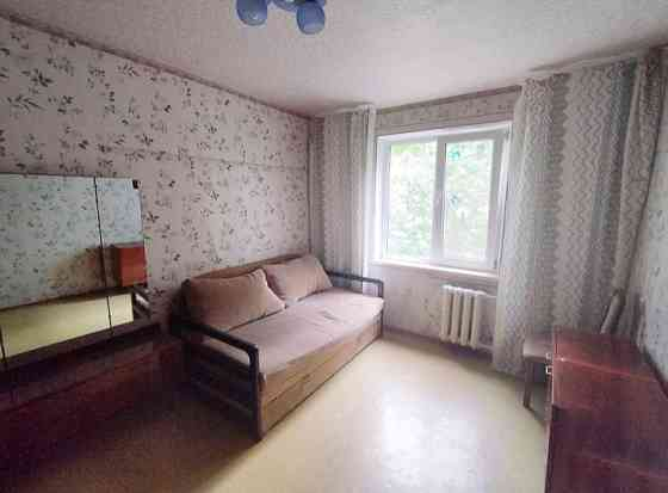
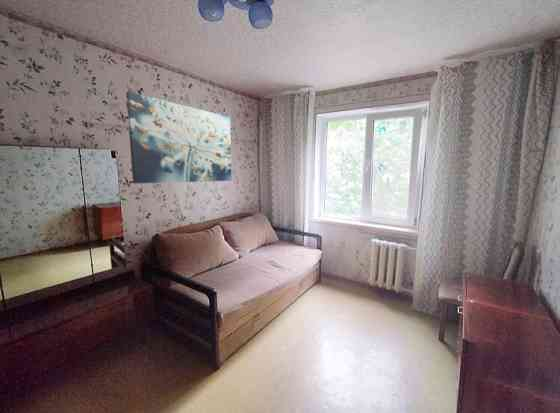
+ wall art [125,91,233,185]
